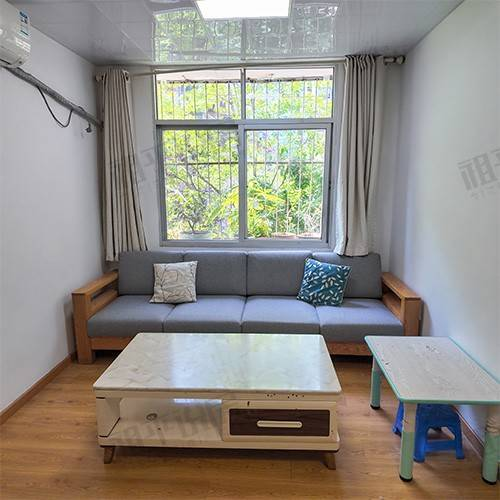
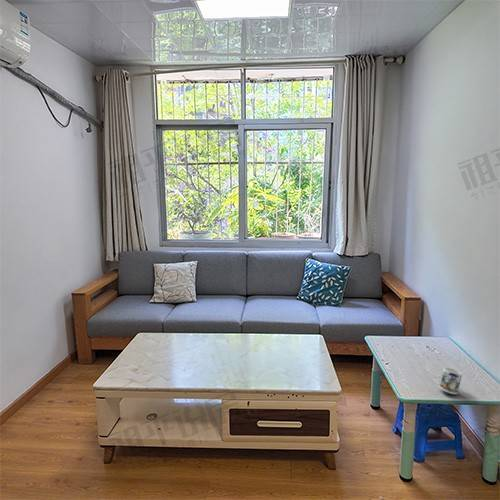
+ mug [438,366,463,395]
